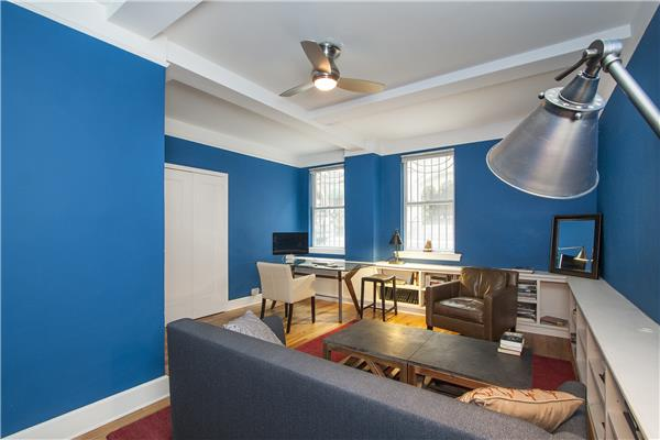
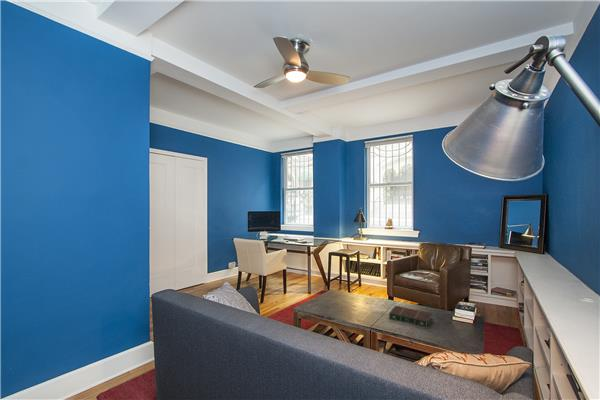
+ book [388,305,433,328]
